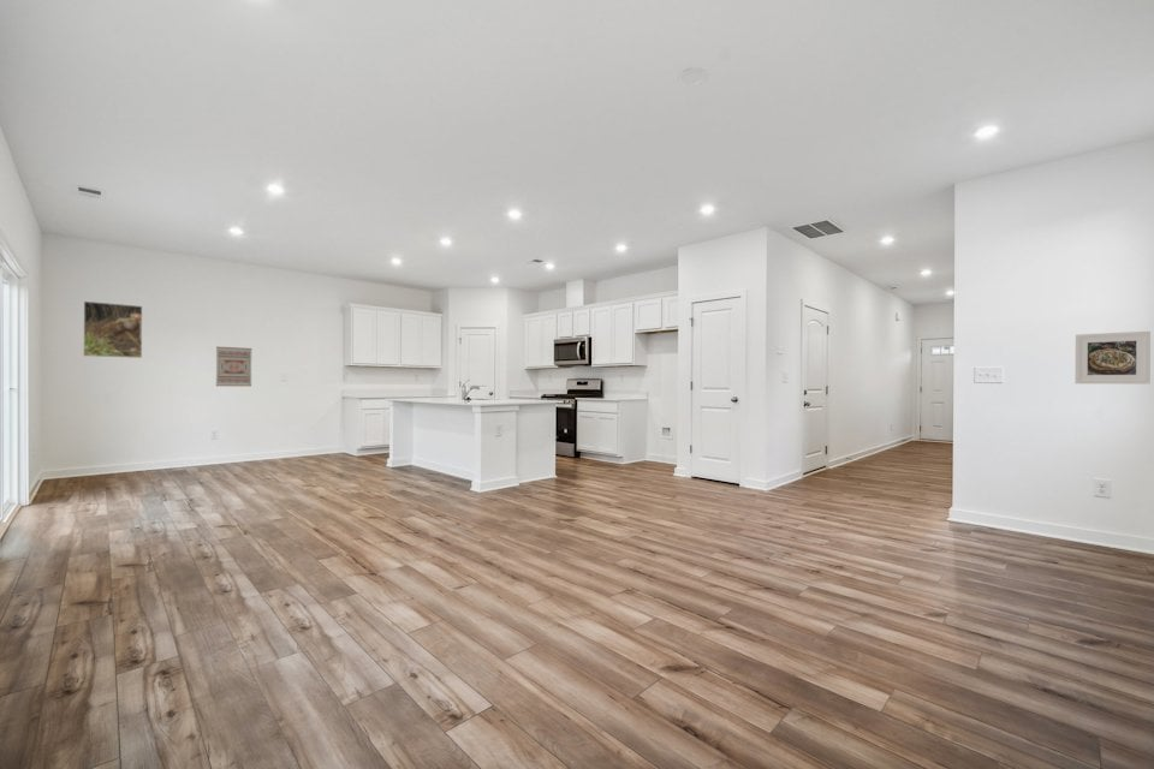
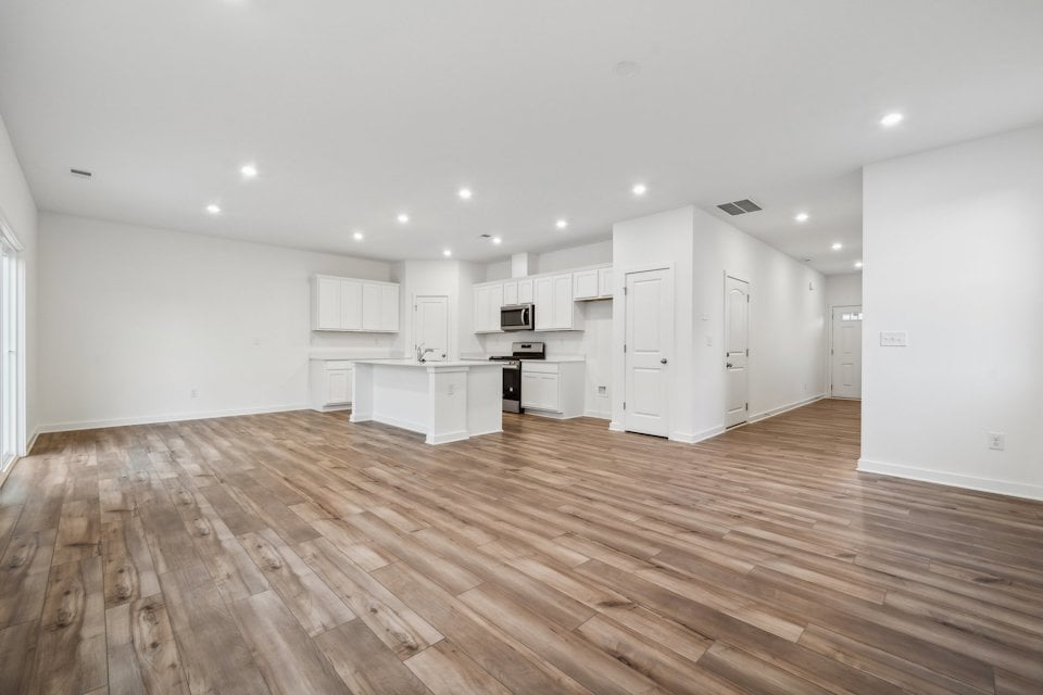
- wall art [215,346,252,387]
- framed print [83,300,143,359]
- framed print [1073,330,1152,384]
